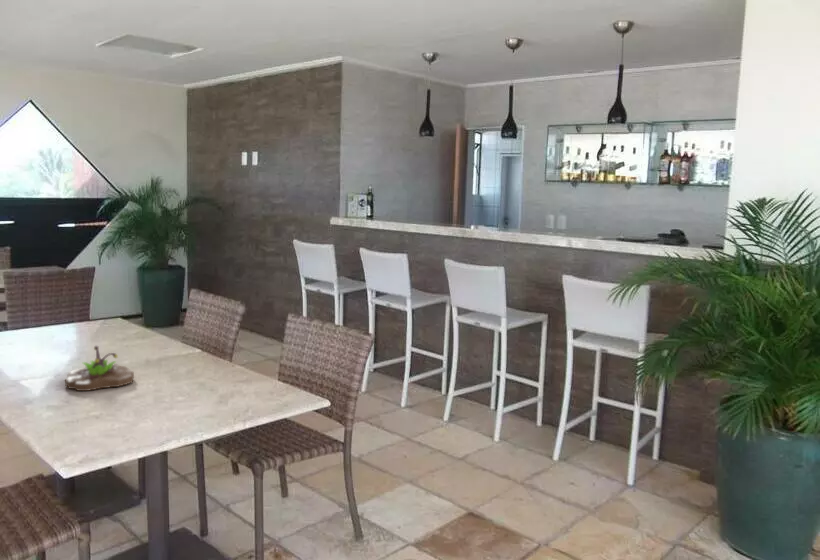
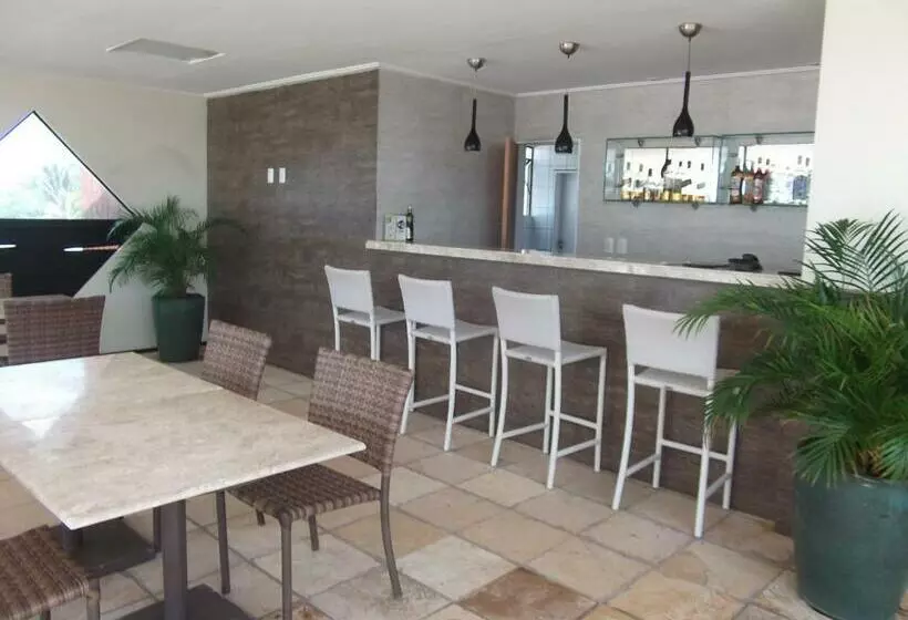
- succulent planter [64,345,135,392]
